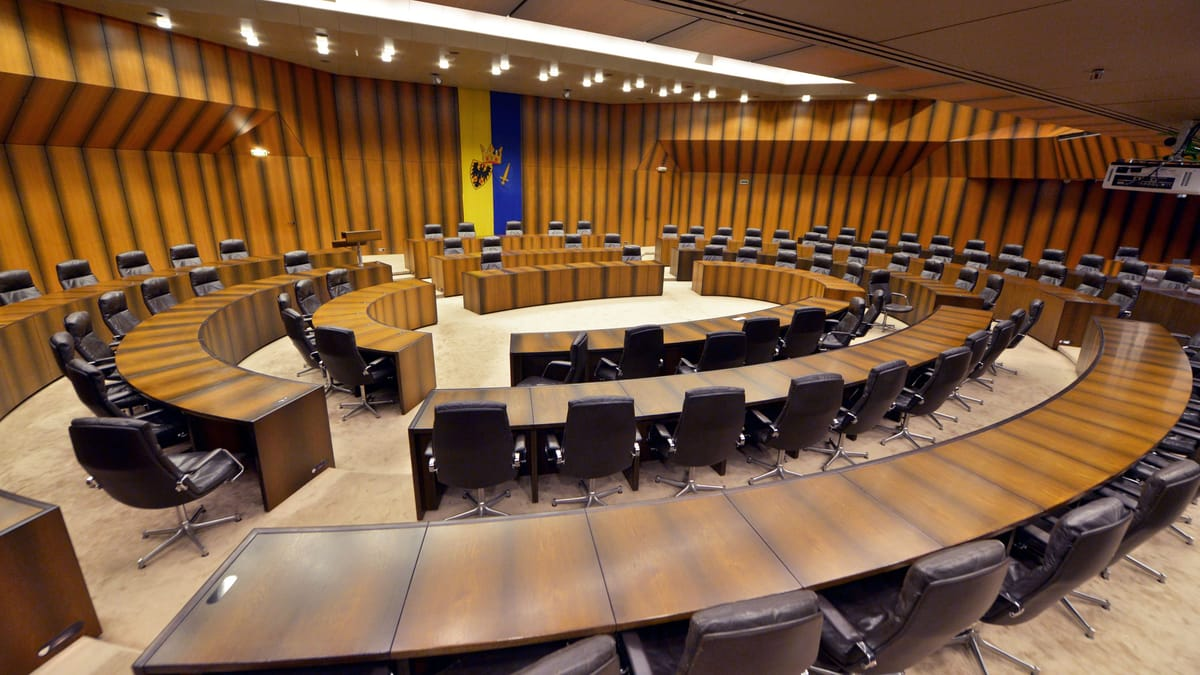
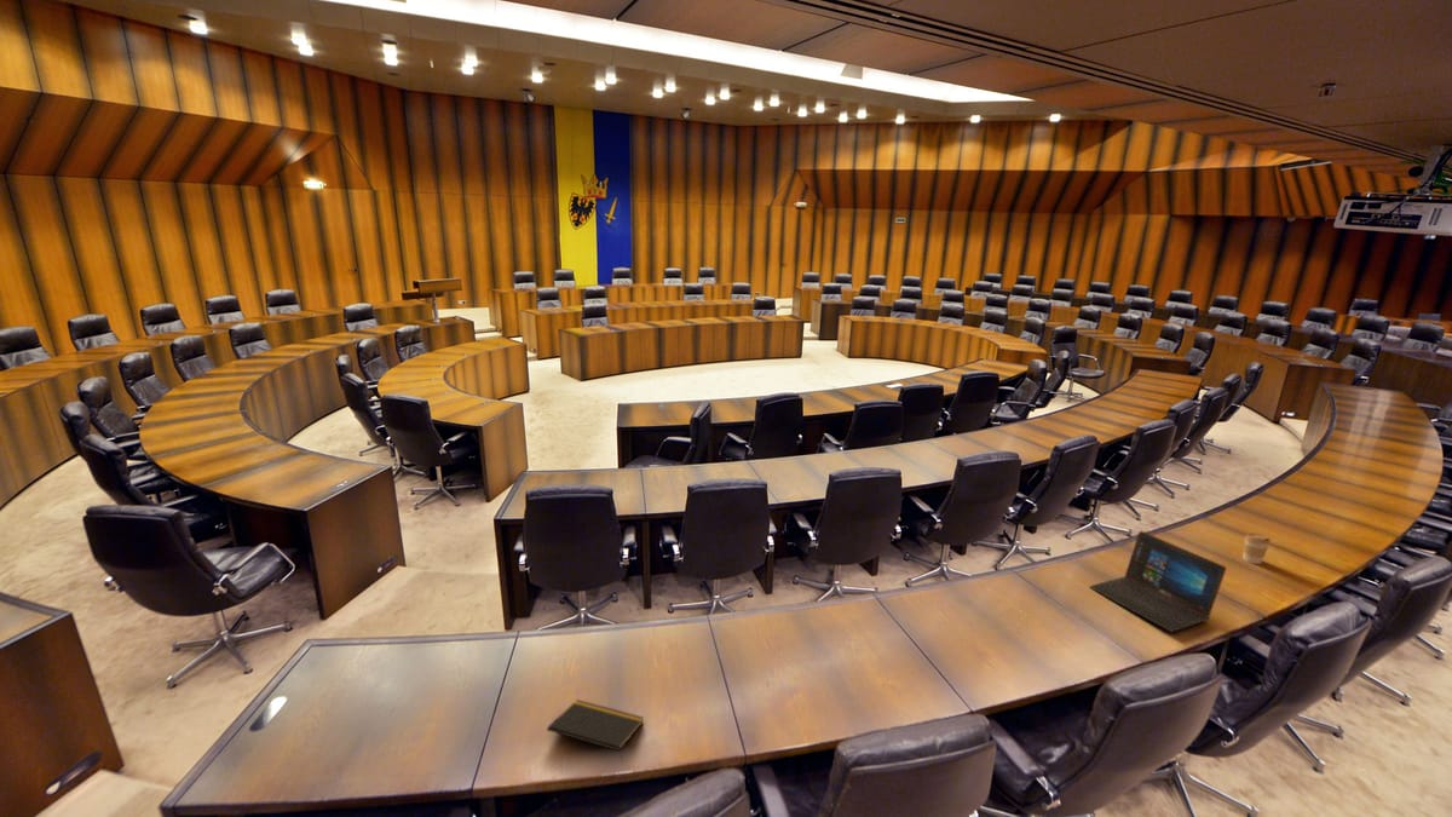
+ coffee cup [1241,531,1272,565]
+ notepad [547,698,645,761]
+ laptop [1089,530,1228,633]
